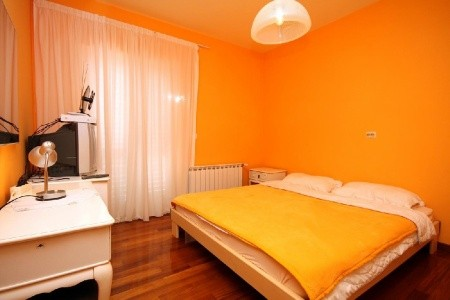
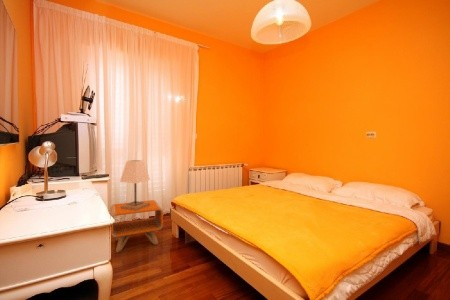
+ nightstand [109,199,164,253]
+ lamp [119,159,151,211]
